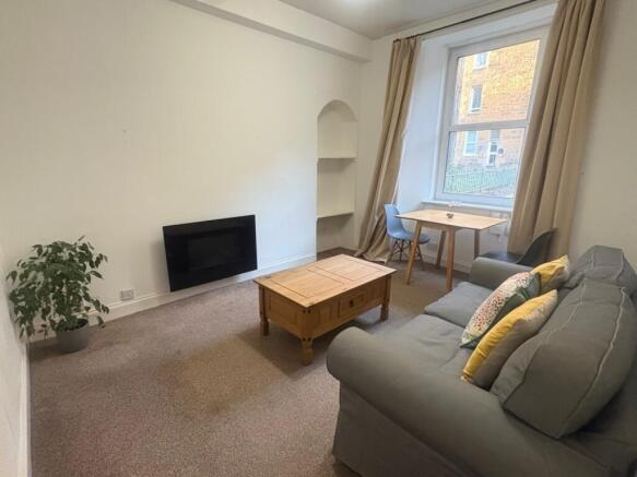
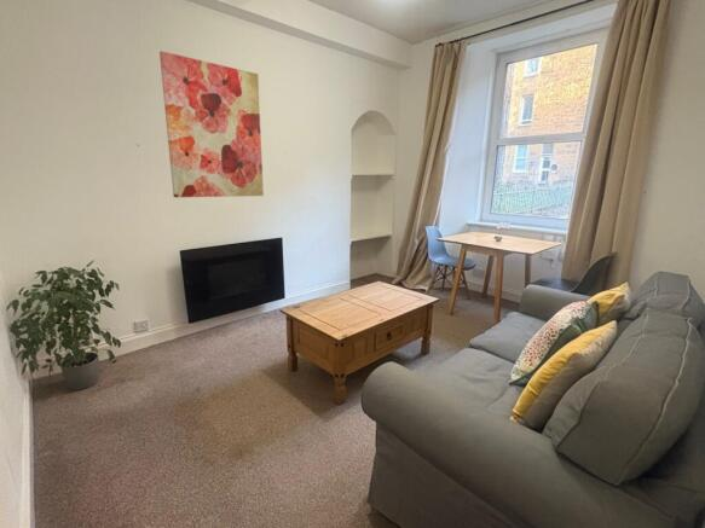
+ wall art [158,50,265,198]
